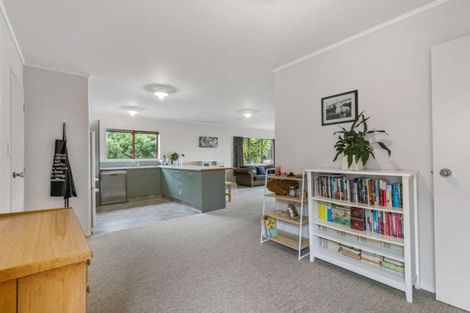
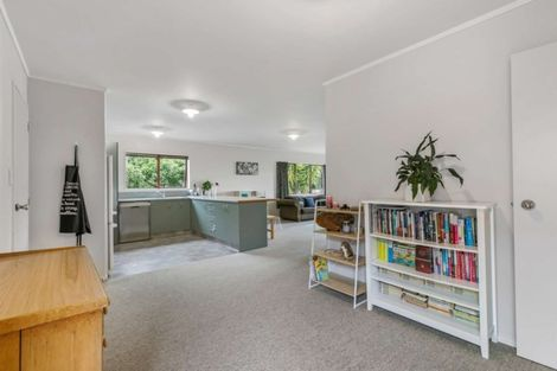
- picture frame [320,89,359,127]
